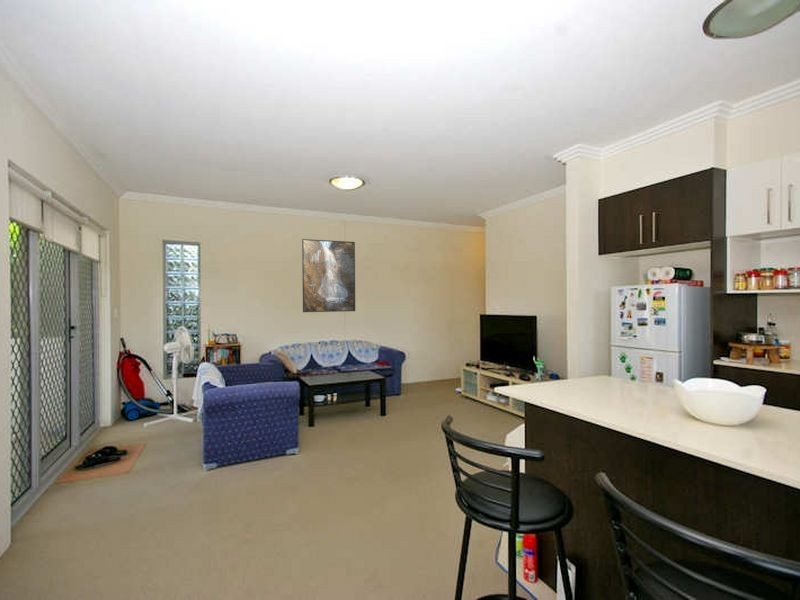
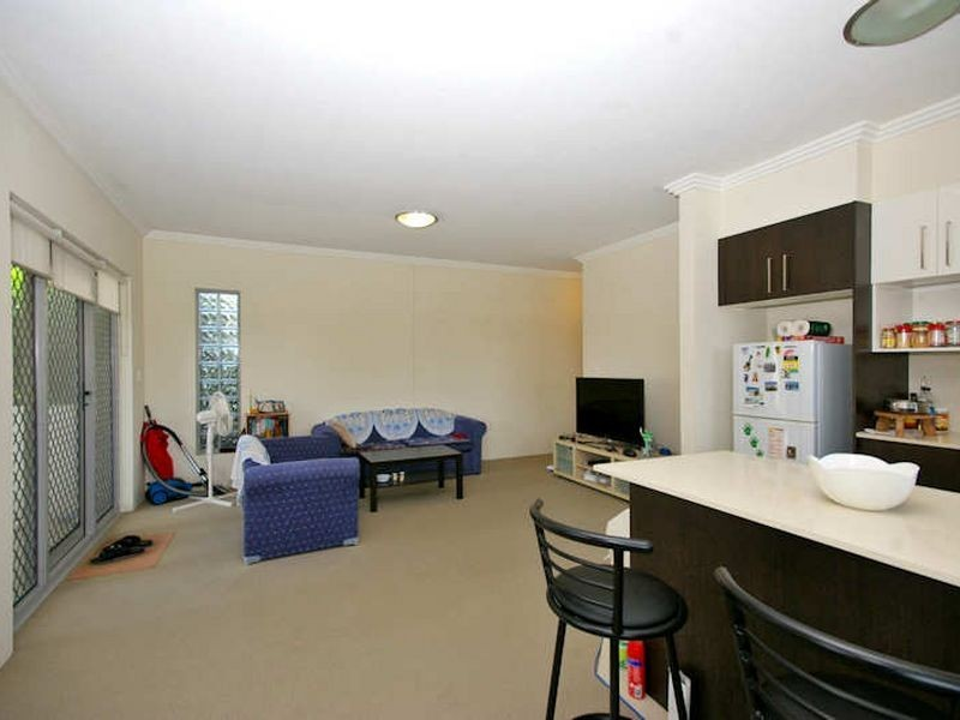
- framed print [301,238,356,313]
